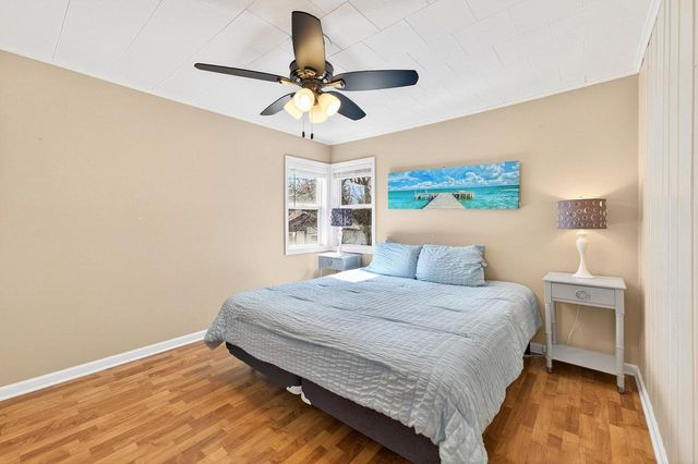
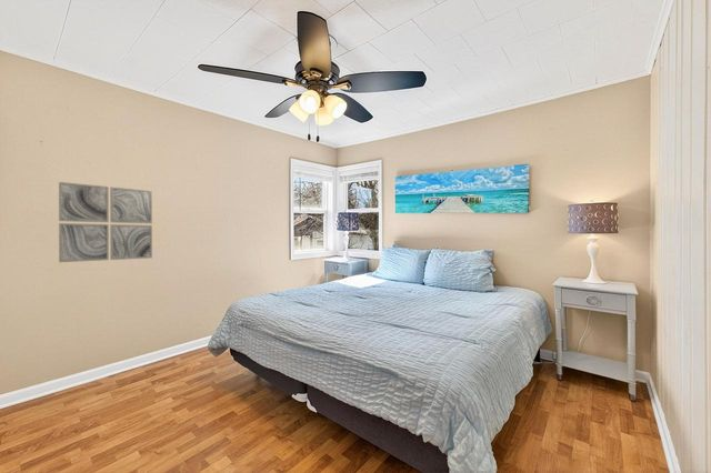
+ wall art [58,181,153,263]
